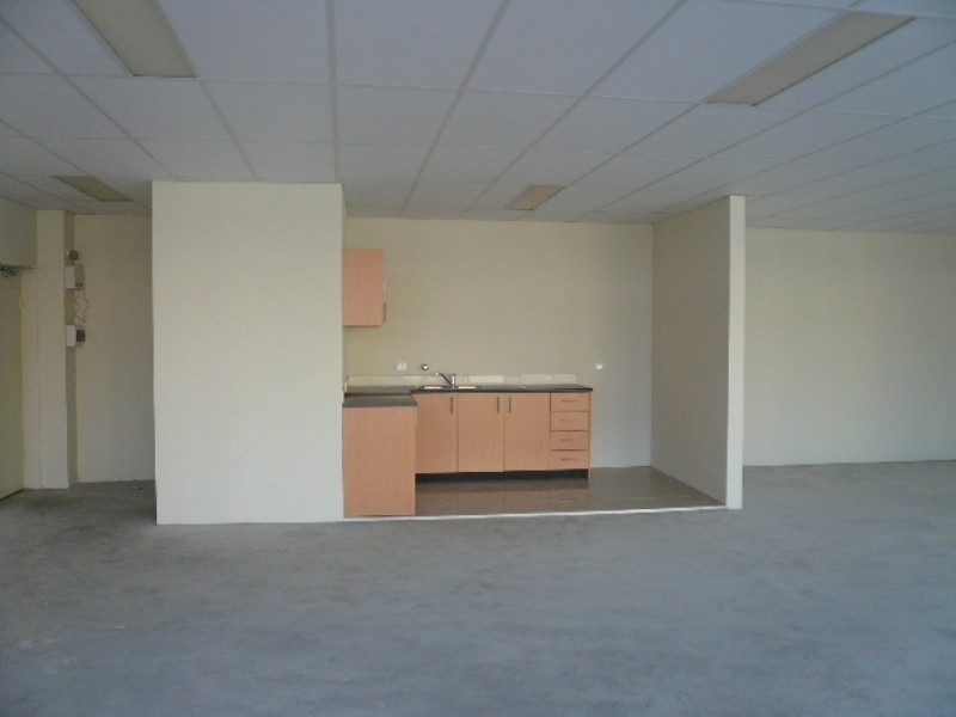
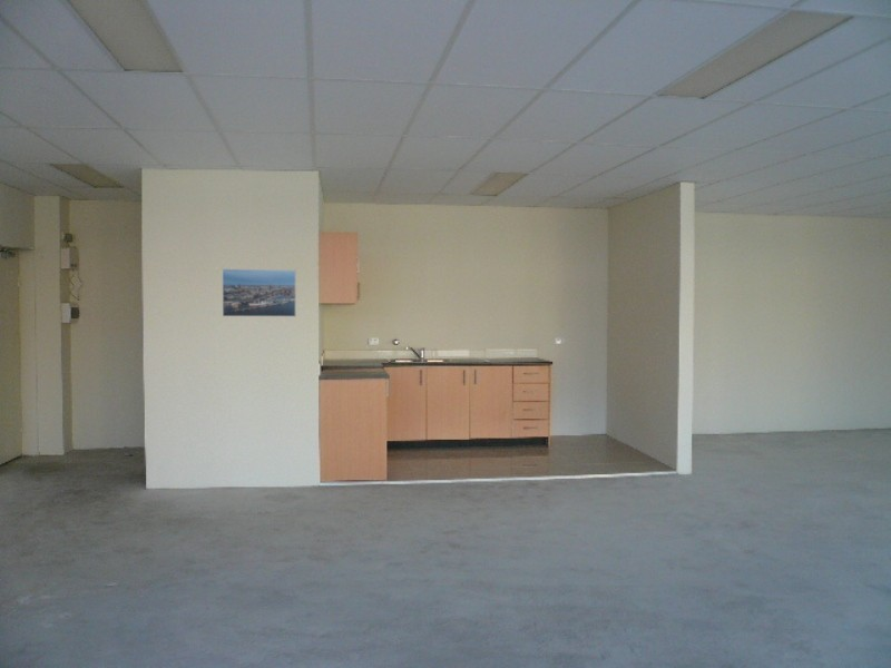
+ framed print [222,268,297,317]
